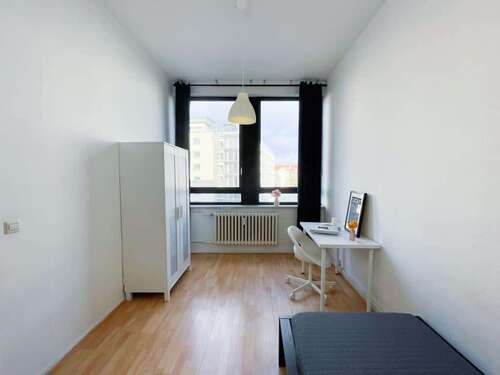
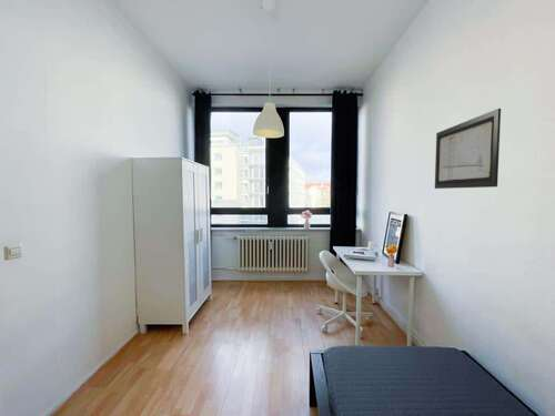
+ wall art [434,108,502,190]
